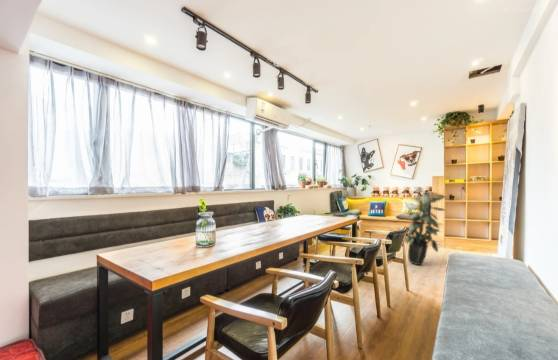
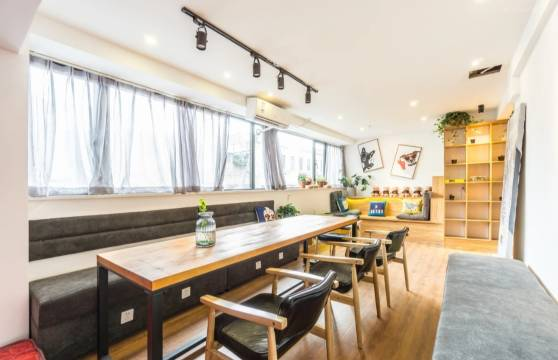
- indoor plant [397,189,448,266]
